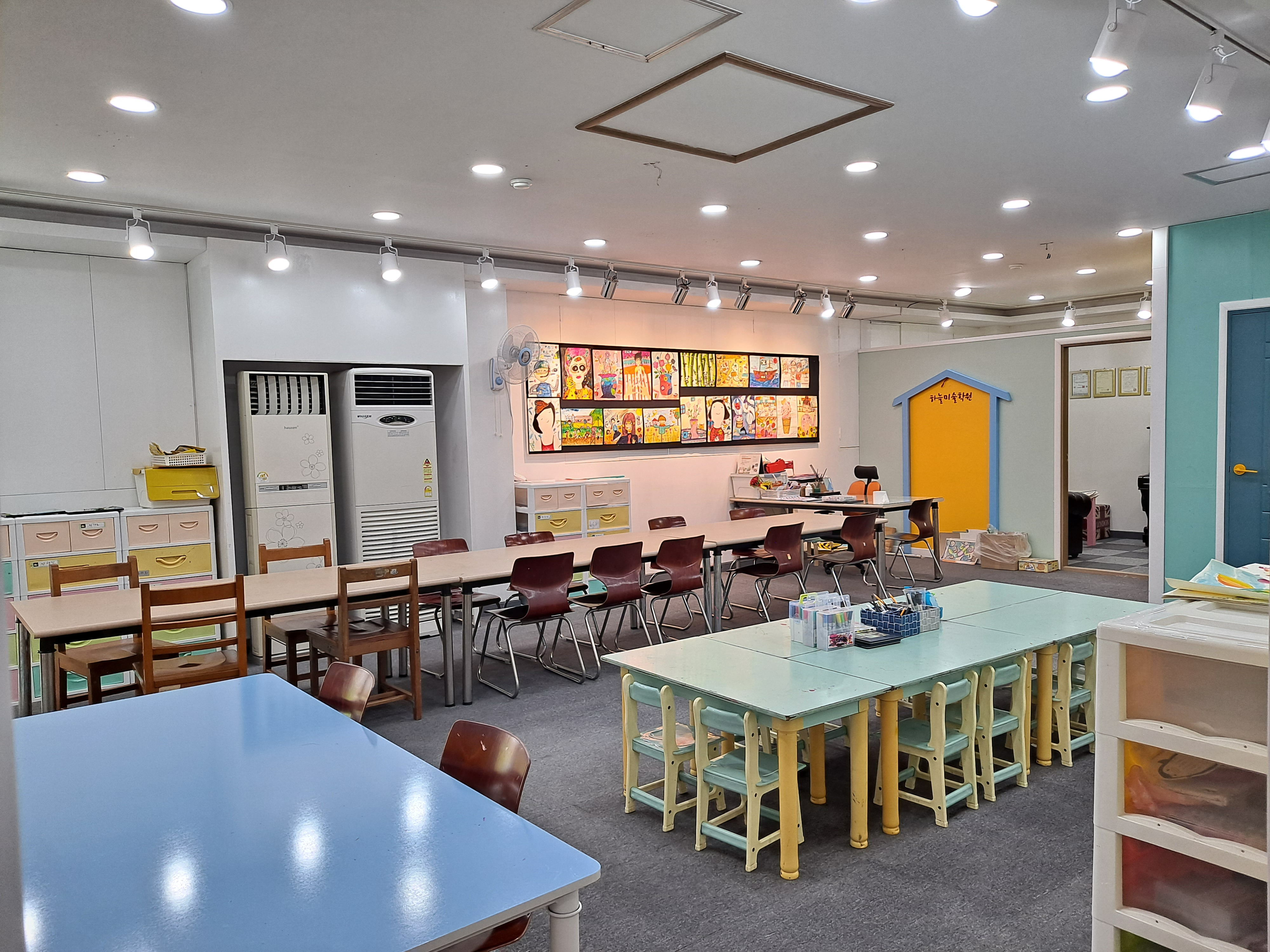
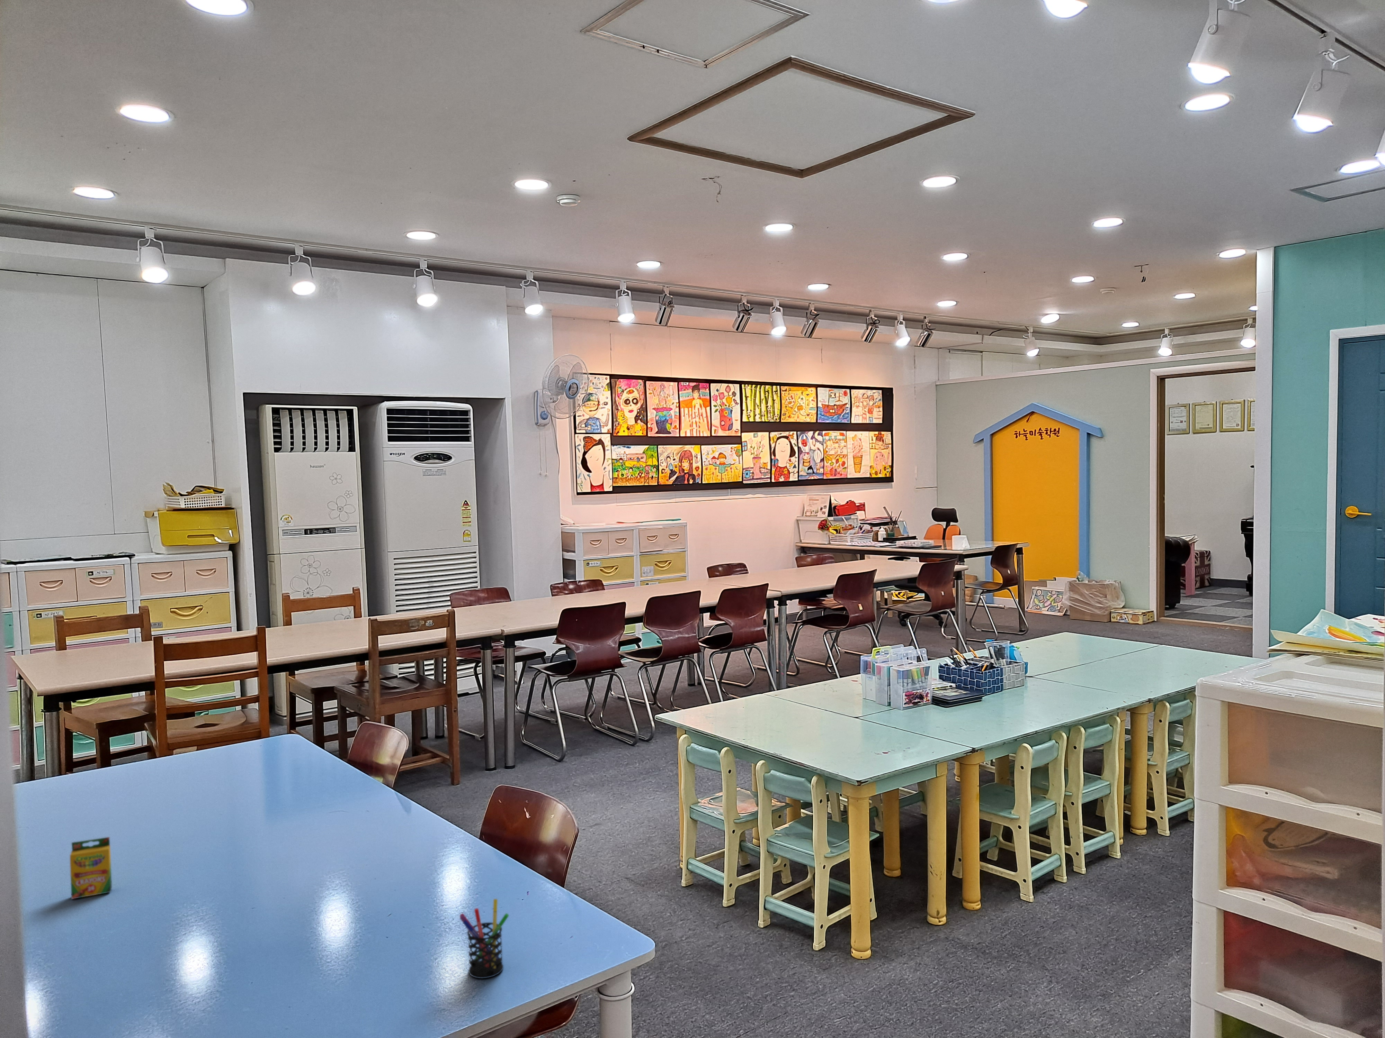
+ crayon box [70,836,112,900]
+ pen holder [459,898,509,979]
